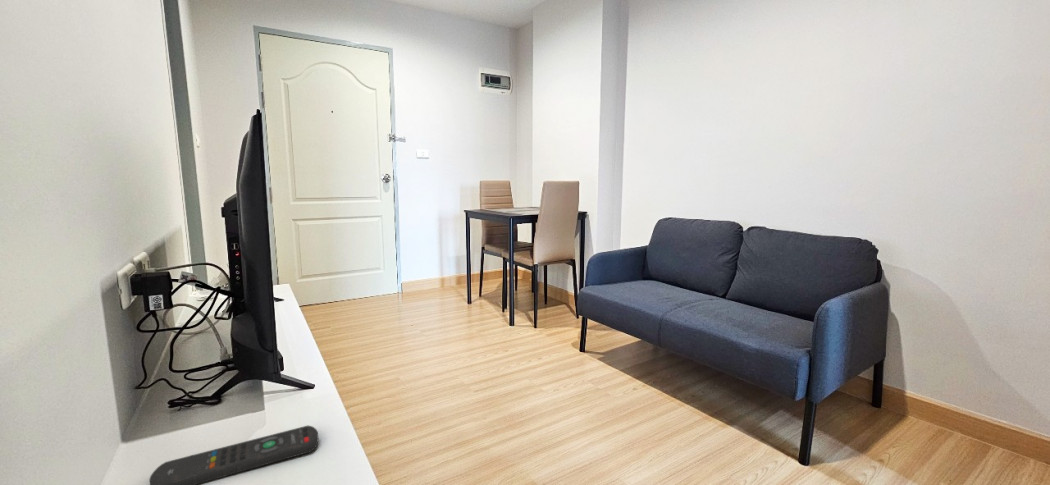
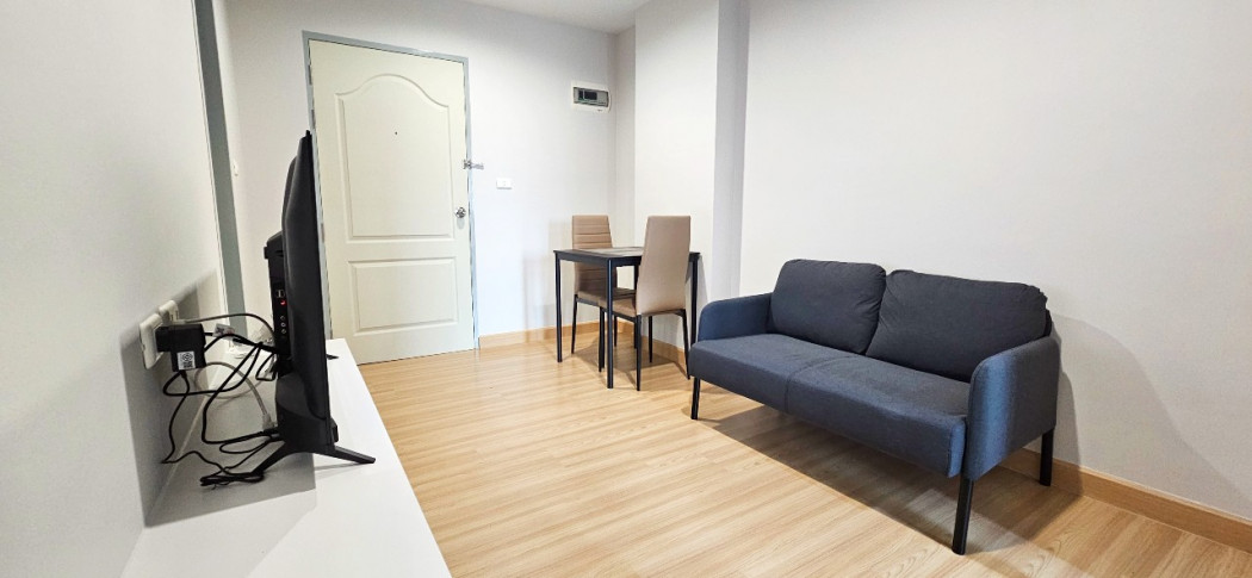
- remote control [148,425,319,485]
